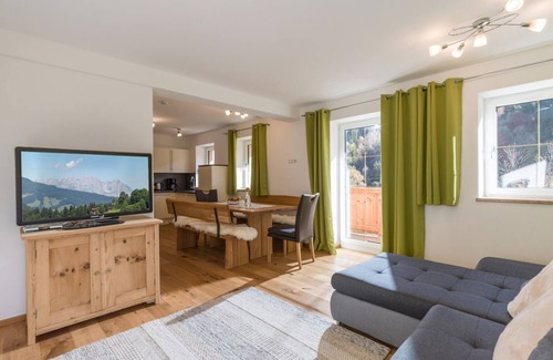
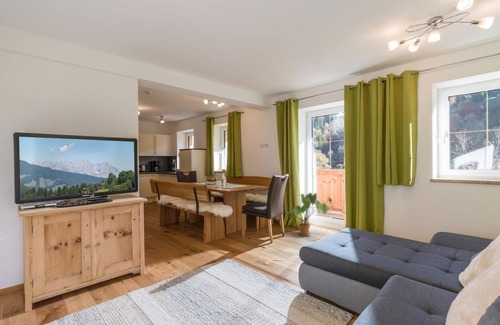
+ house plant [284,192,334,237]
